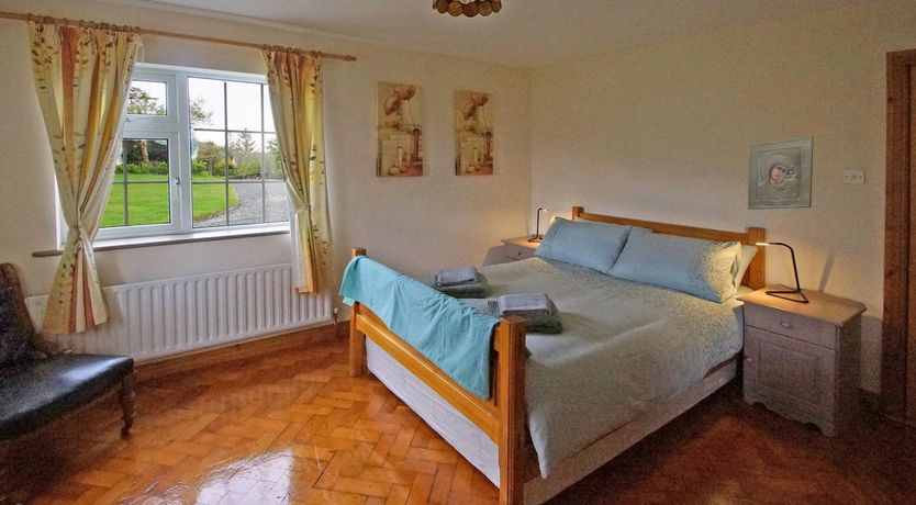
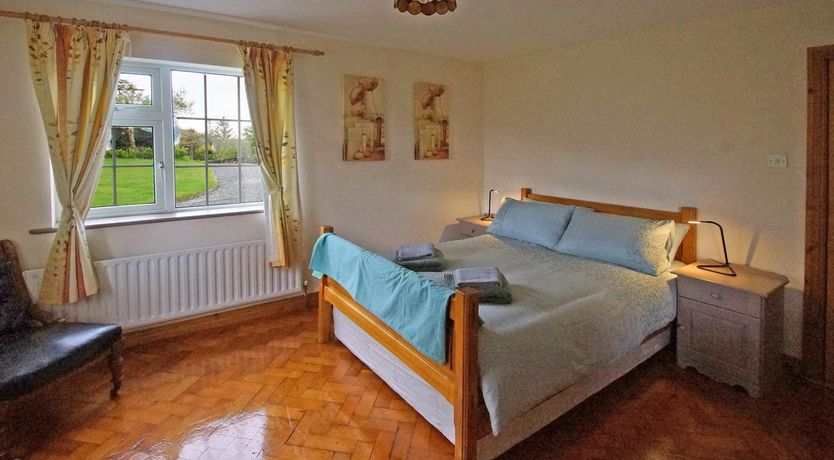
- religious icon [747,135,814,211]
